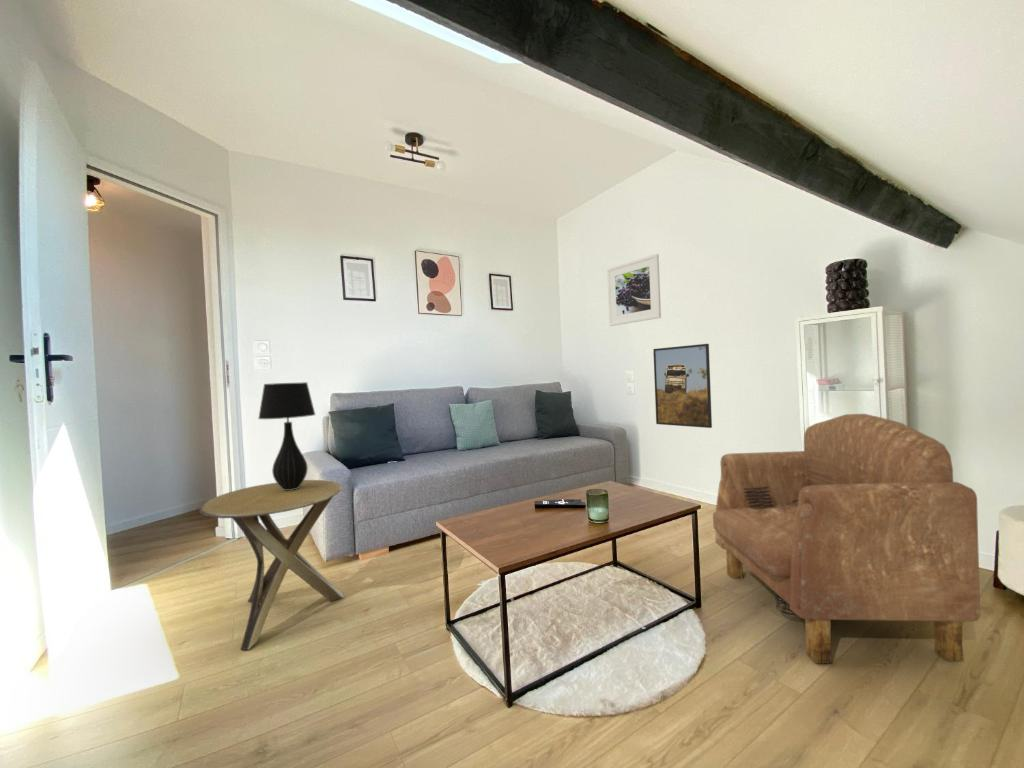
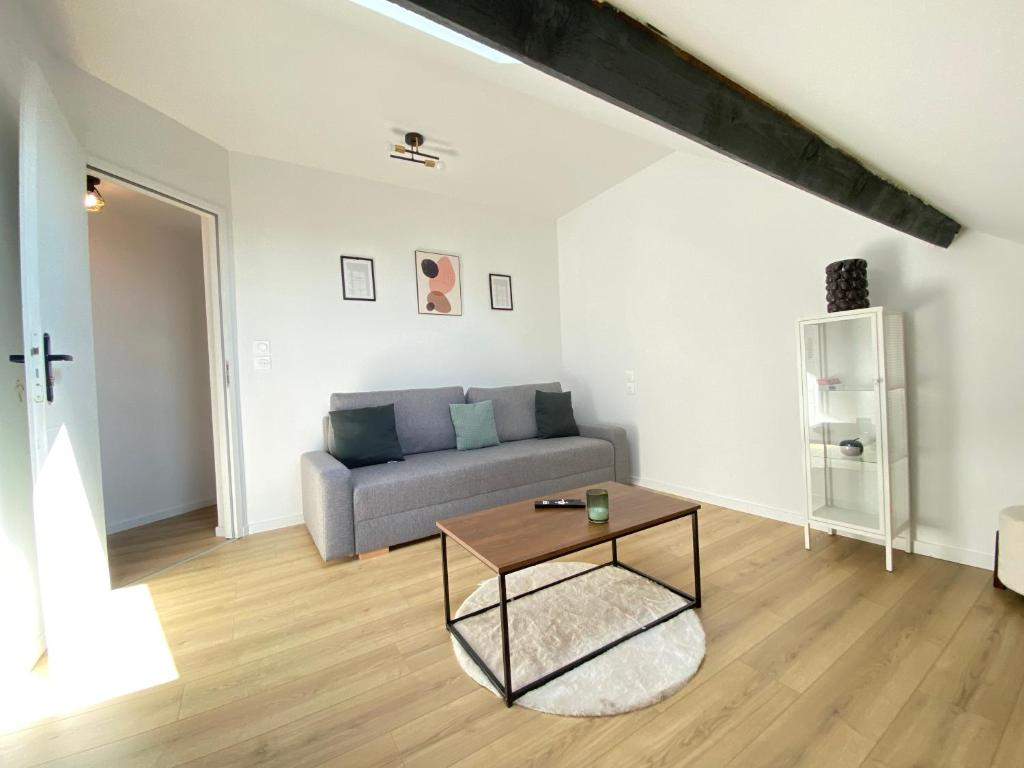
- armchair [712,413,981,664]
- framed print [652,343,713,429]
- side table [198,479,345,651]
- table lamp [257,381,317,490]
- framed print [606,253,662,327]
